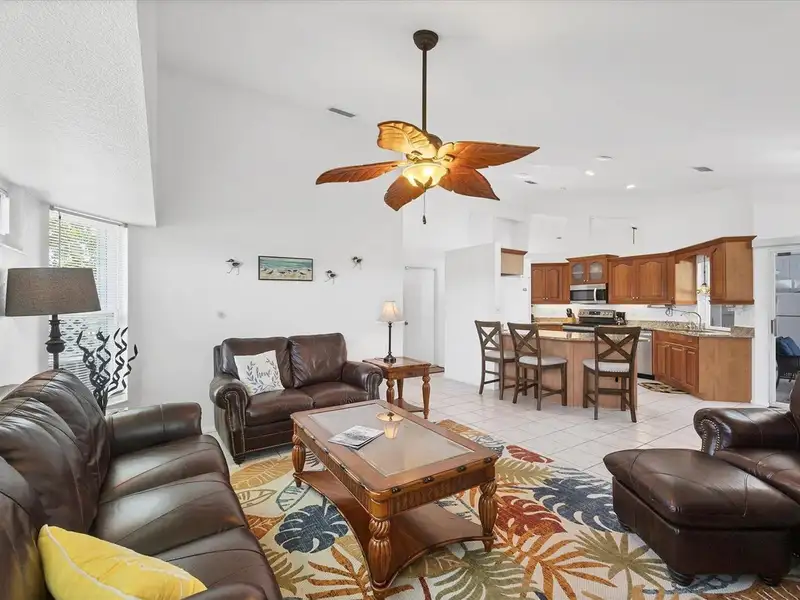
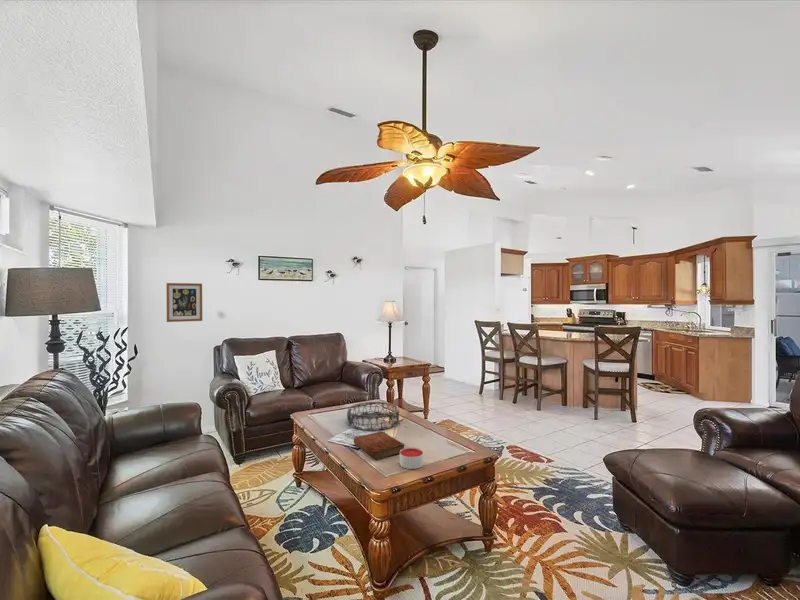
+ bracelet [346,401,400,432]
+ wall art [165,282,203,323]
+ candle [399,446,424,470]
+ bible [353,430,405,461]
